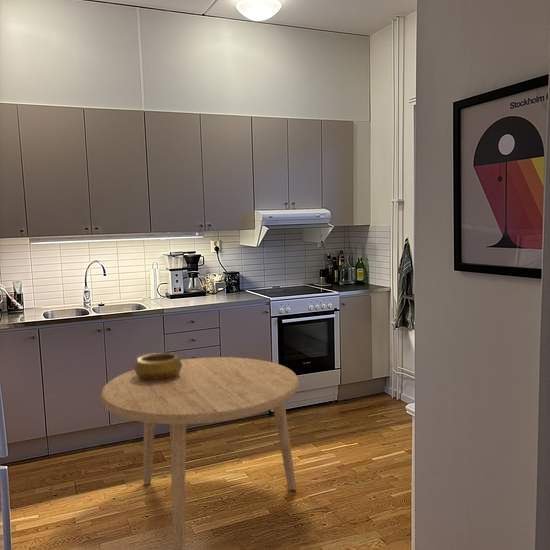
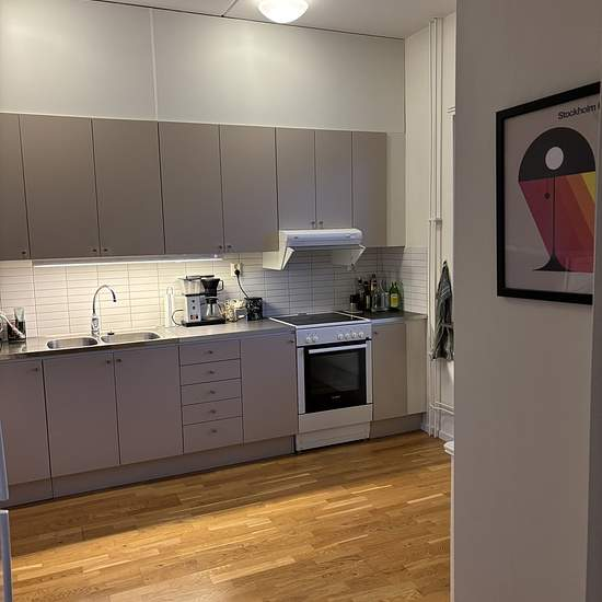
- decorative bowl [133,352,182,382]
- dining table [99,356,300,550]
